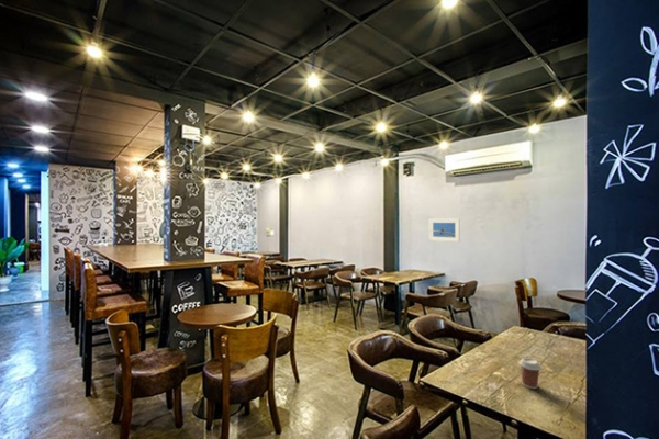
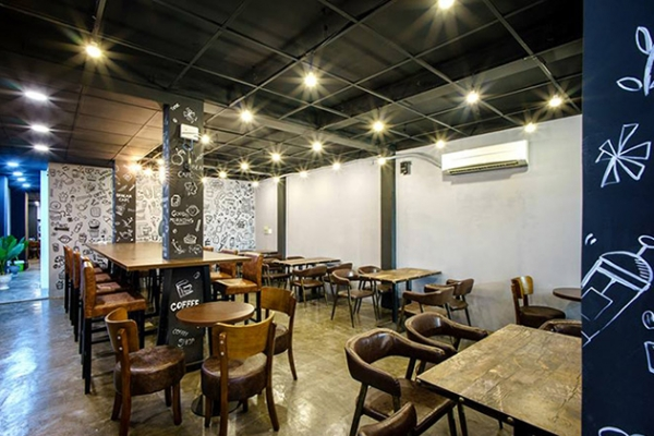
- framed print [428,217,460,243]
- coffee cup [518,357,543,390]
